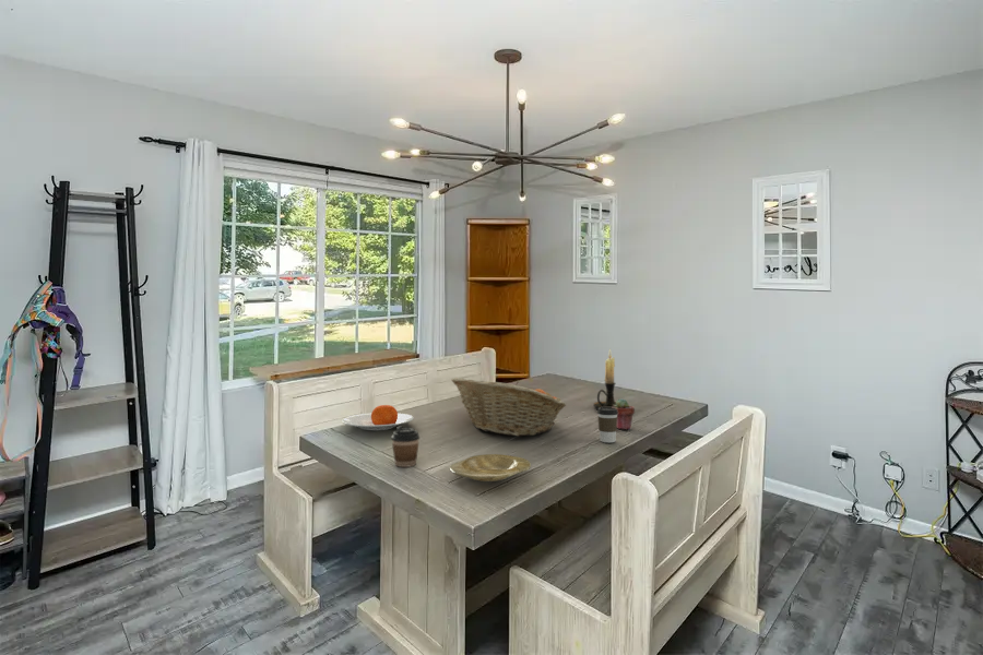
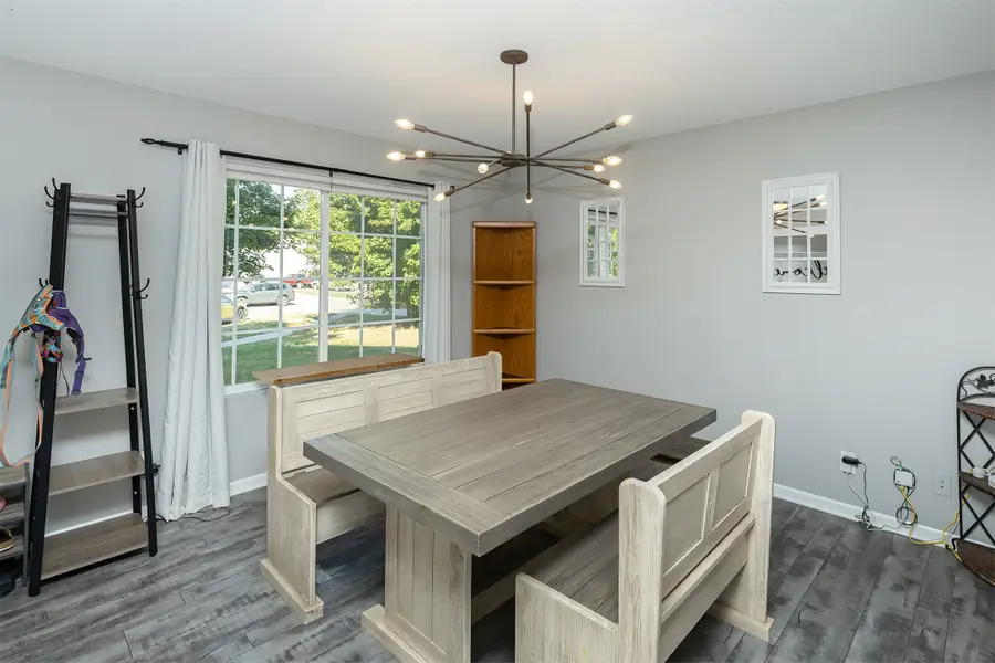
- coffee cup [596,407,618,443]
- potted succulent [613,397,636,430]
- plate [341,404,415,431]
- coffee cup [390,426,421,468]
- fruit basket [451,377,567,437]
- plate [448,453,532,483]
- candle holder [593,347,617,410]
